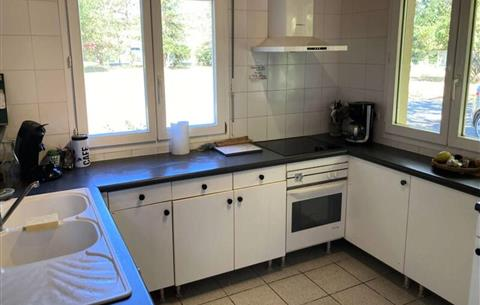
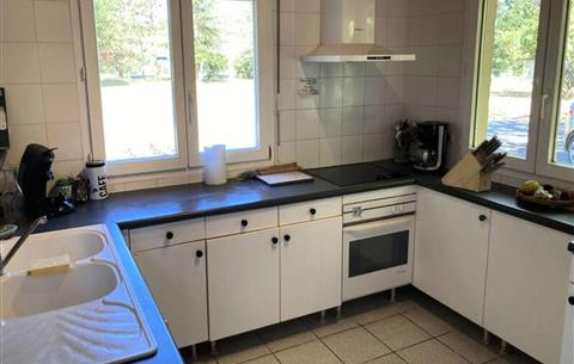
+ knife block [440,135,508,193]
